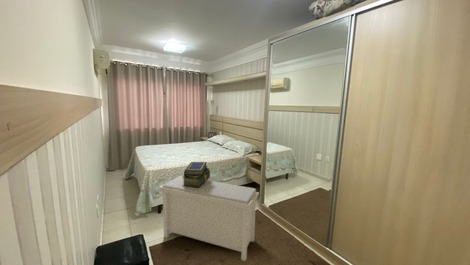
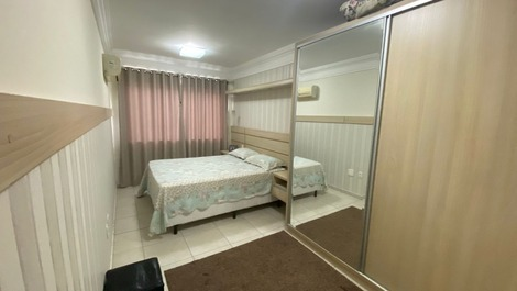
- stack of books [182,161,211,188]
- bench [158,175,260,262]
